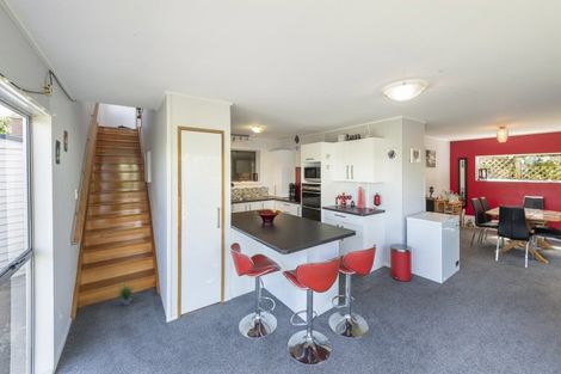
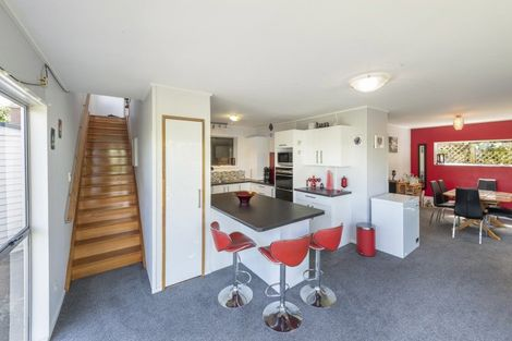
- potted plant [109,278,143,307]
